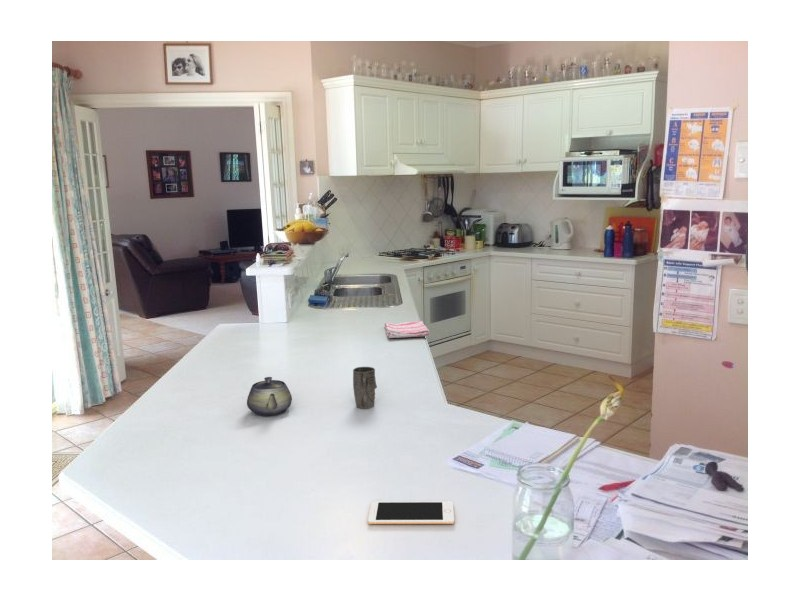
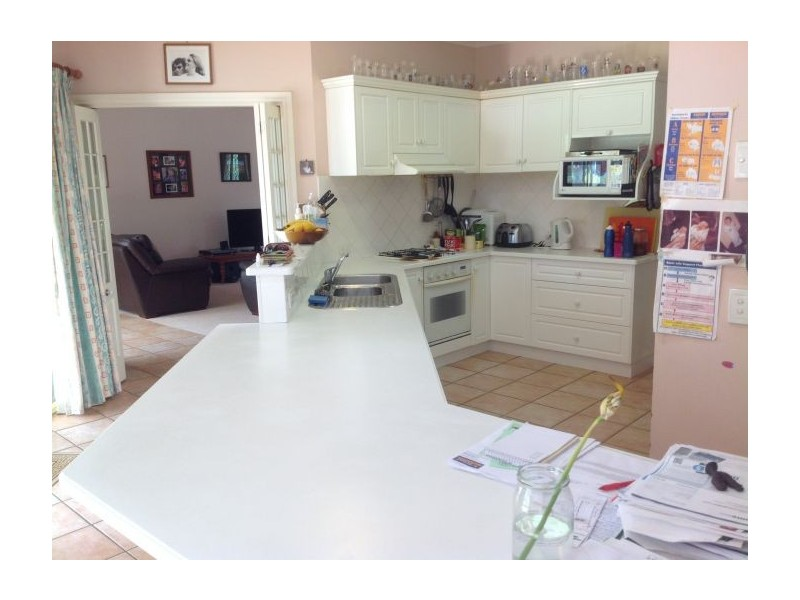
- teapot [246,376,293,417]
- mug [352,366,378,410]
- cell phone [367,500,455,525]
- dish towel [384,320,431,339]
